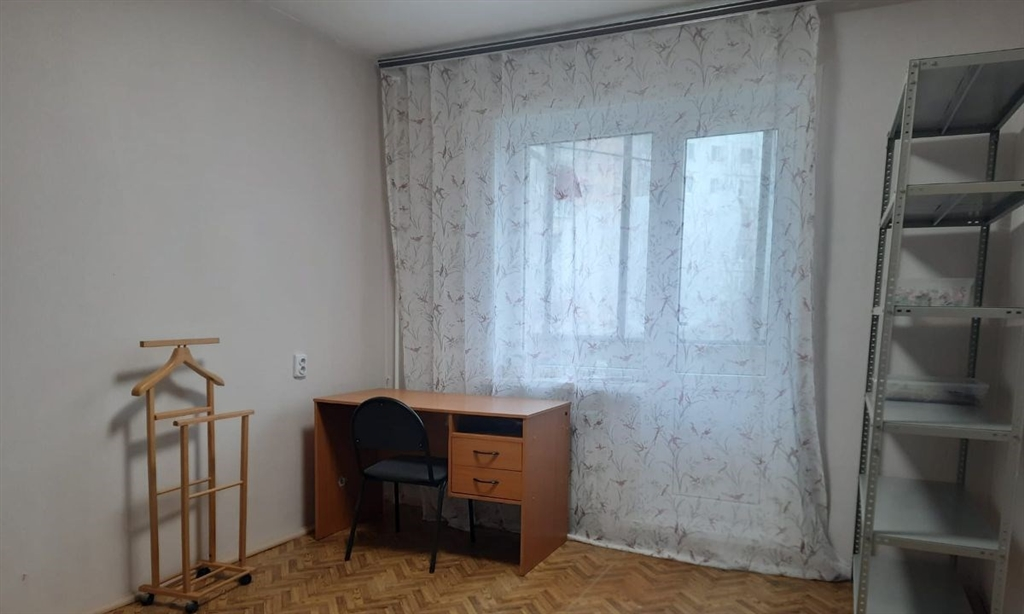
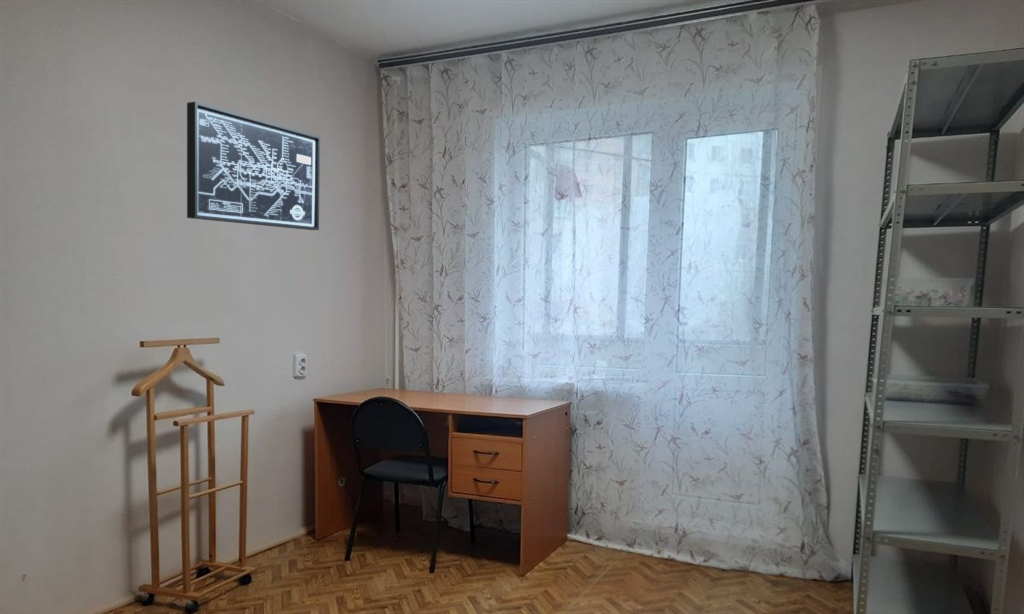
+ wall art [186,101,321,231]
